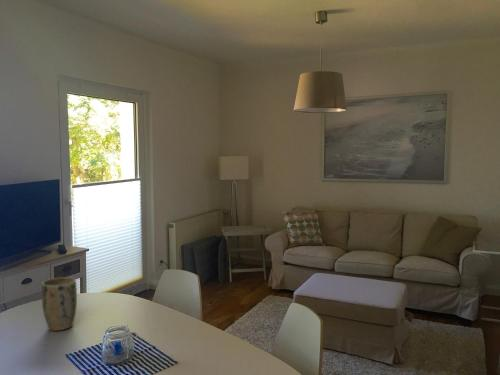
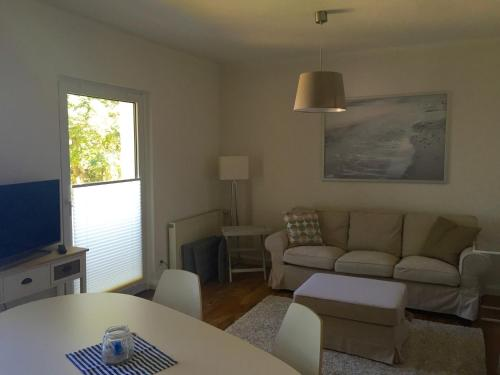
- plant pot [41,276,78,332]
